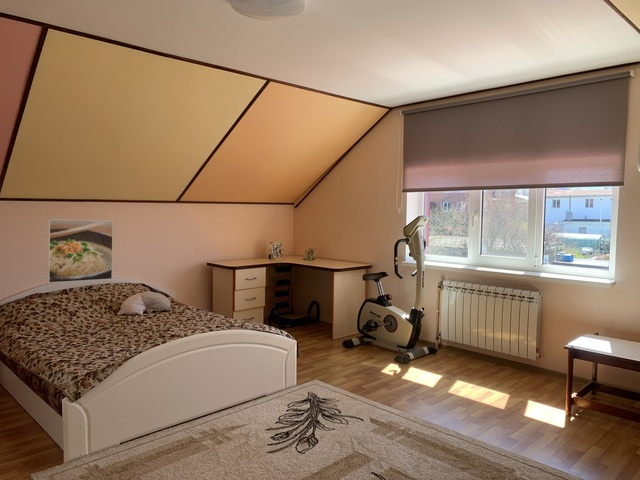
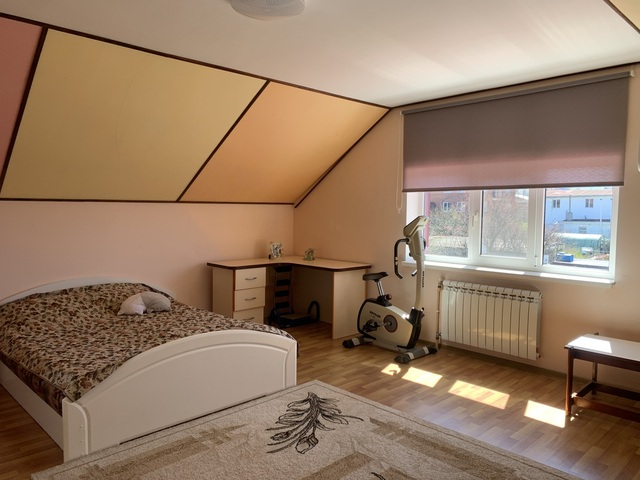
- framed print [46,218,114,284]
